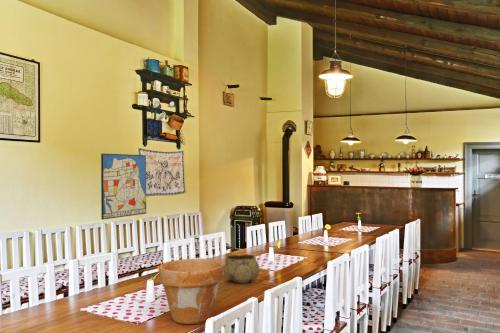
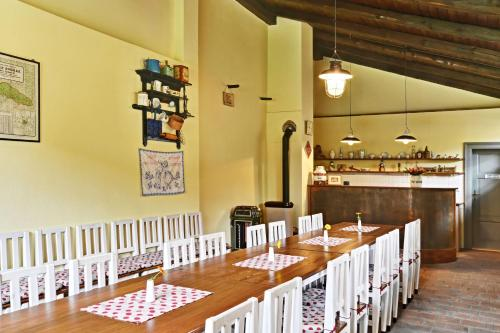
- flower pot [157,258,224,325]
- wall art [100,153,147,221]
- decorative bowl [223,254,261,284]
